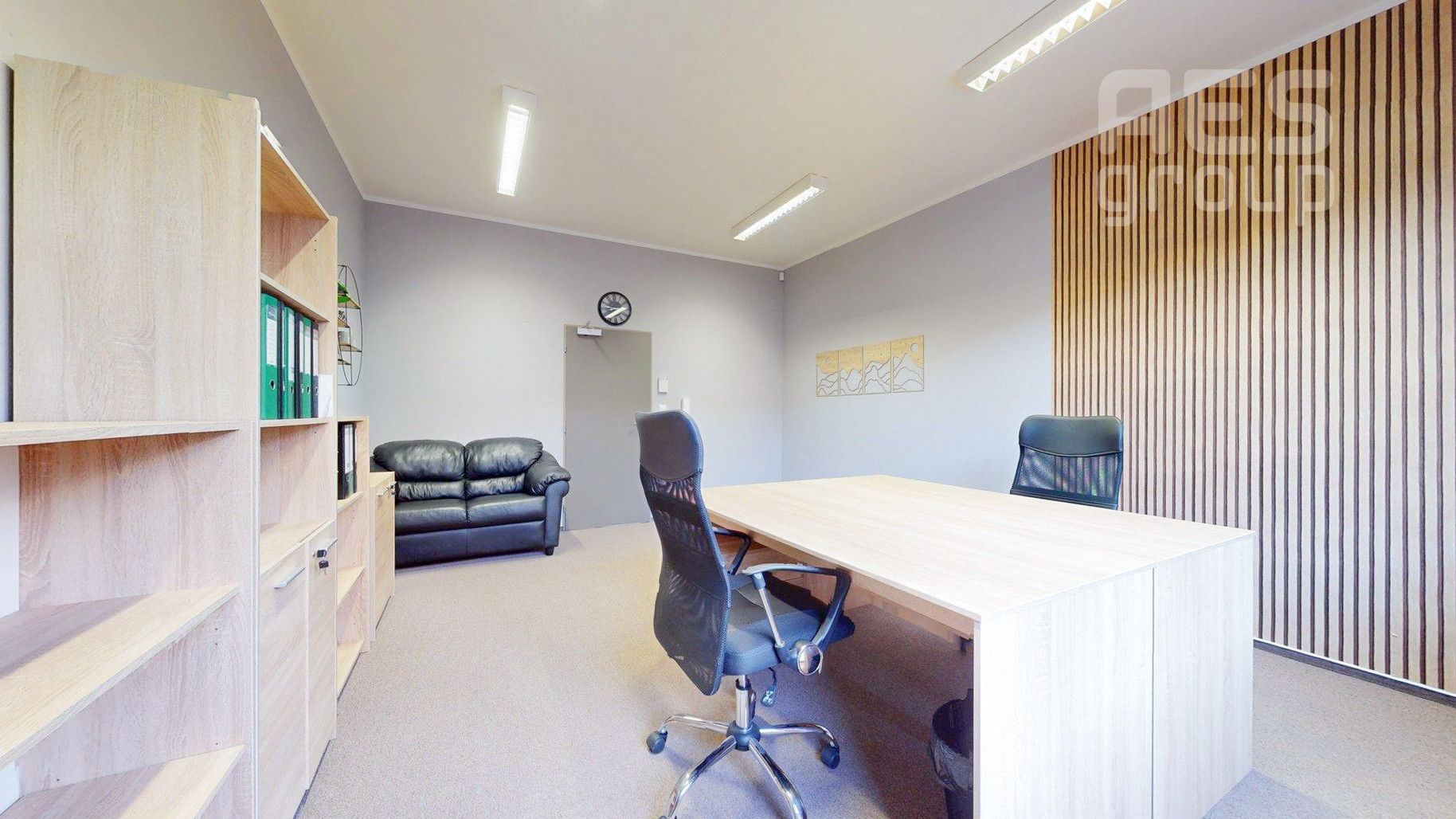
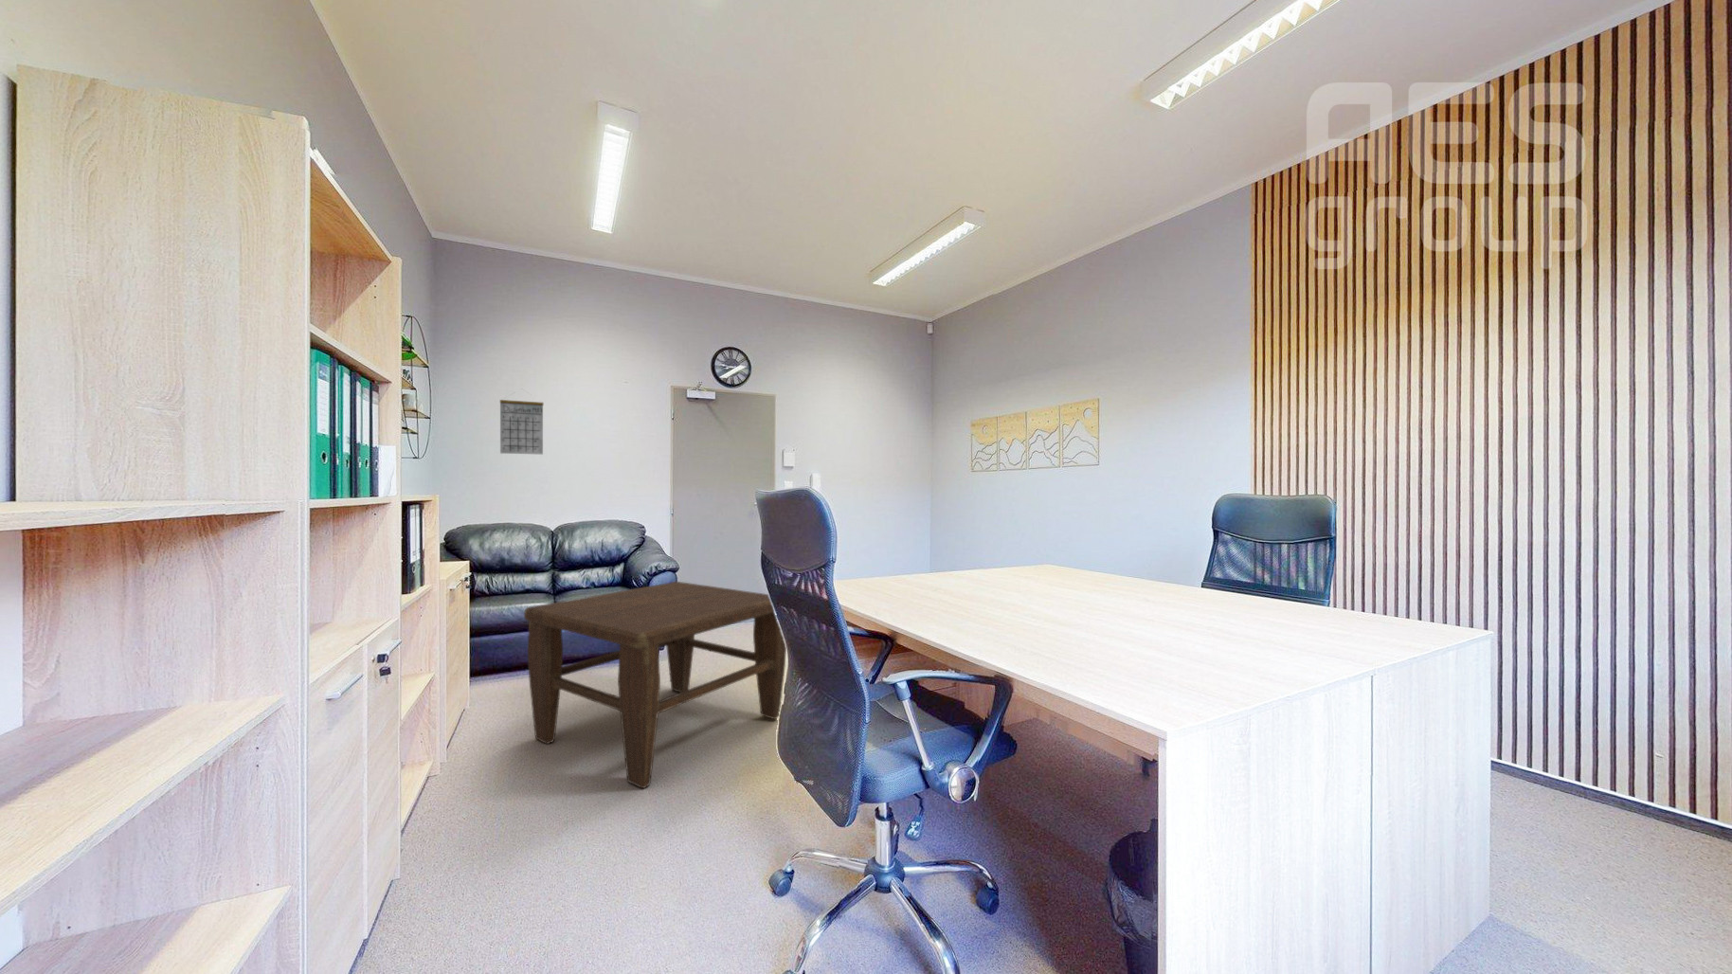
+ calendar [500,389,545,455]
+ coffee table [523,580,787,790]
